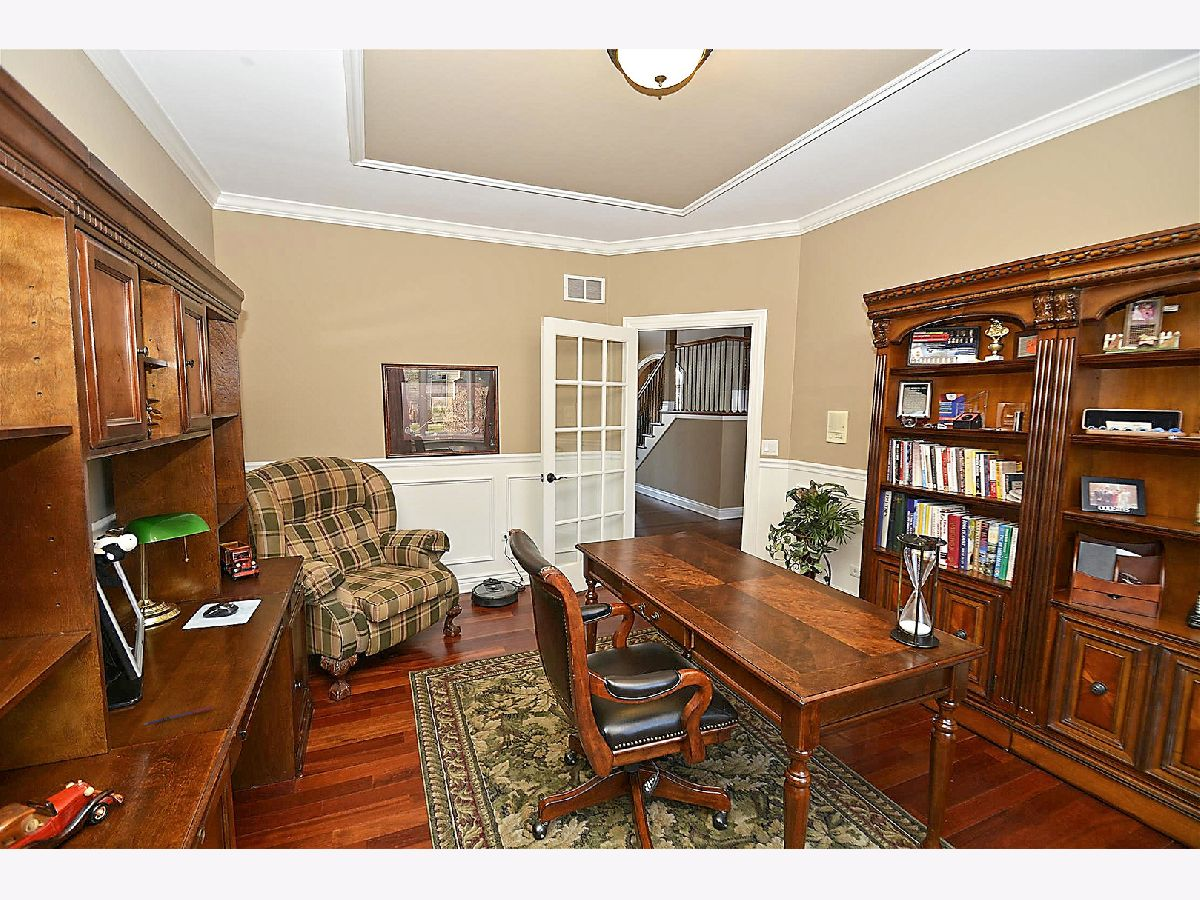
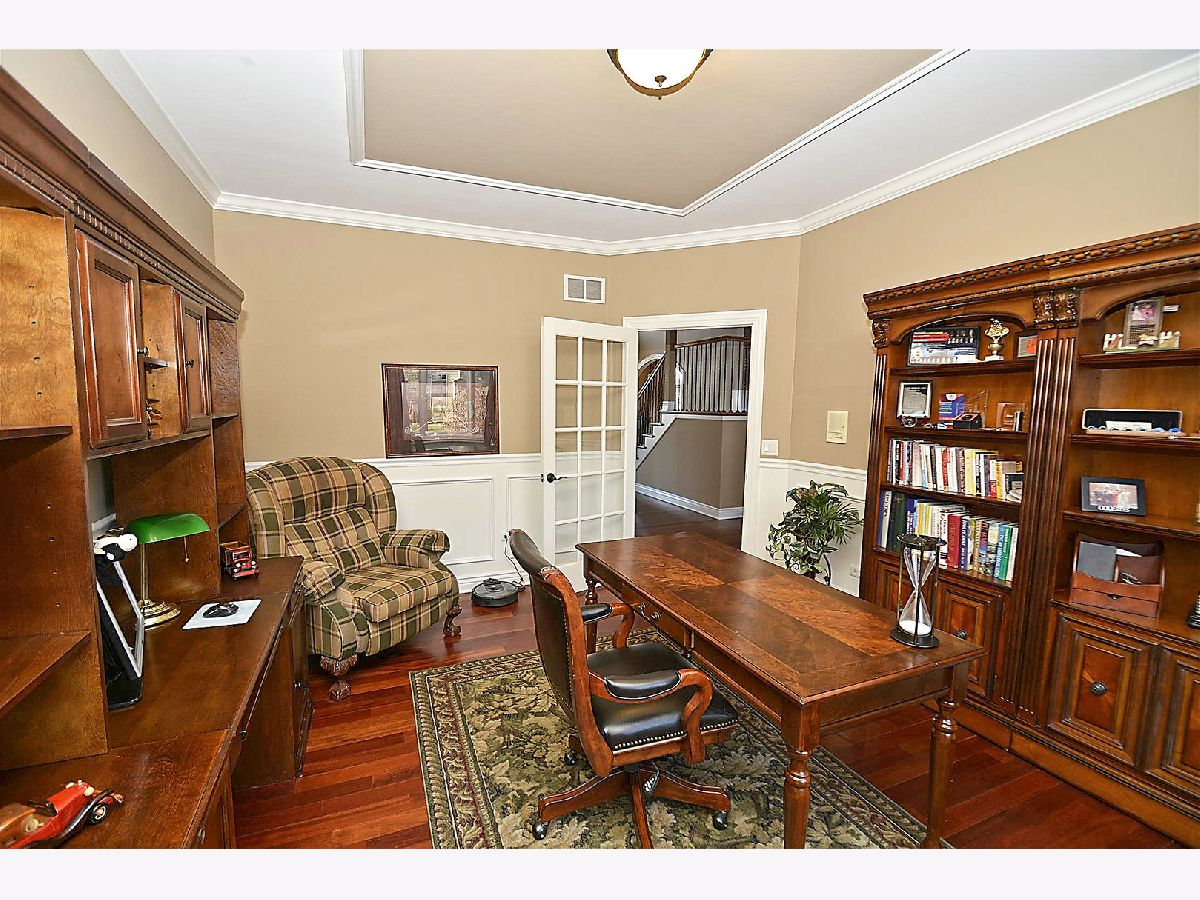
- pen [142,705,214,726]
